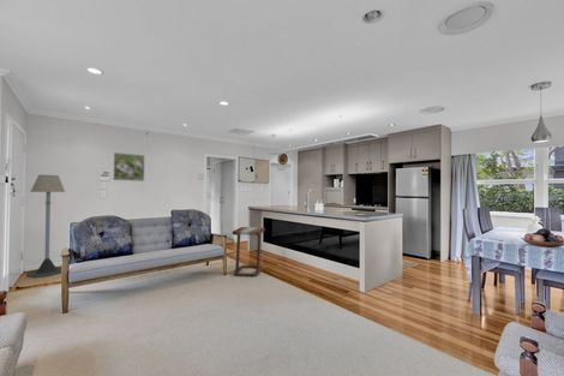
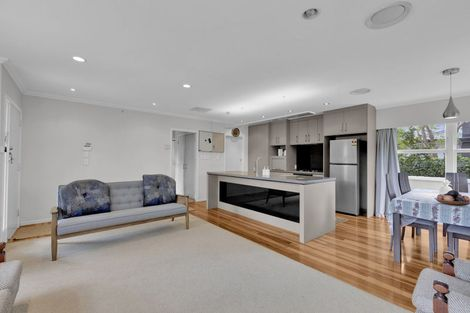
- side table [232,226,266,277]
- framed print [112,151,145,183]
- floor lamp [24,174,66,279]
